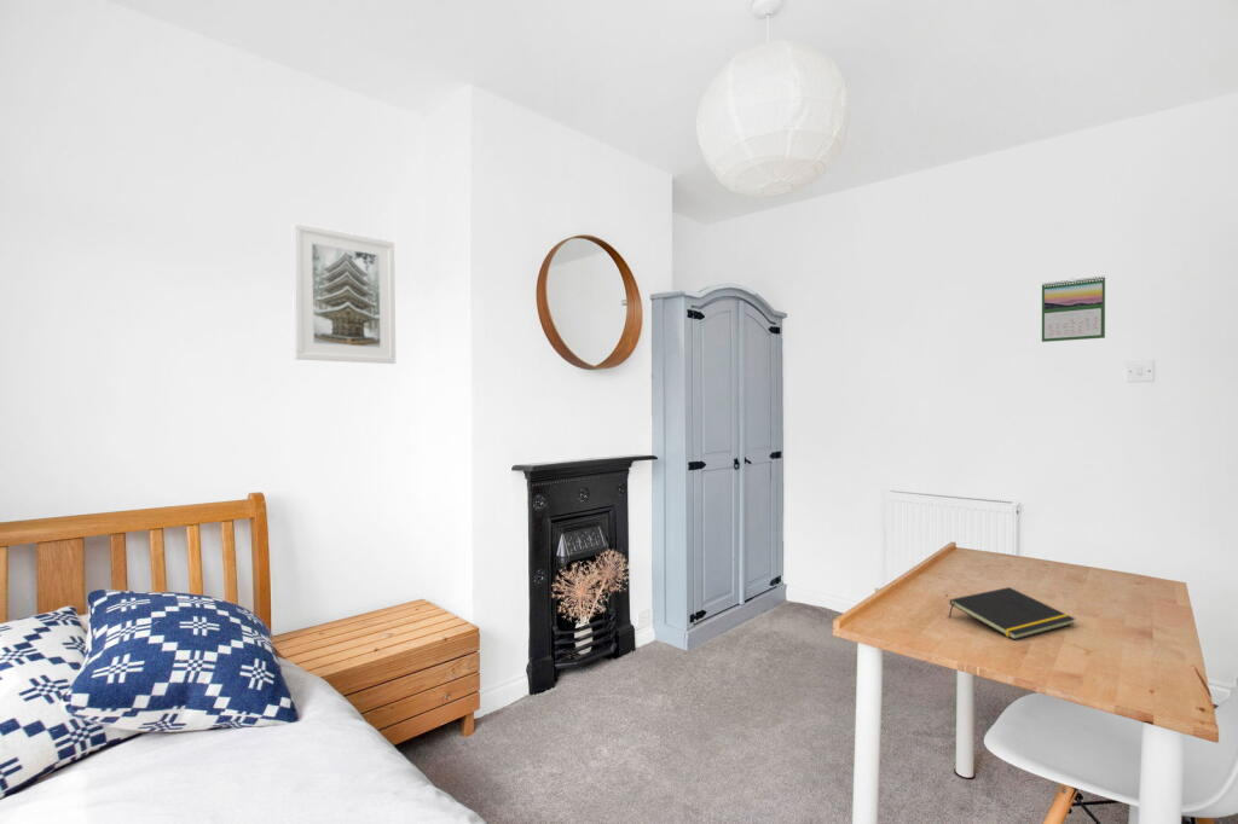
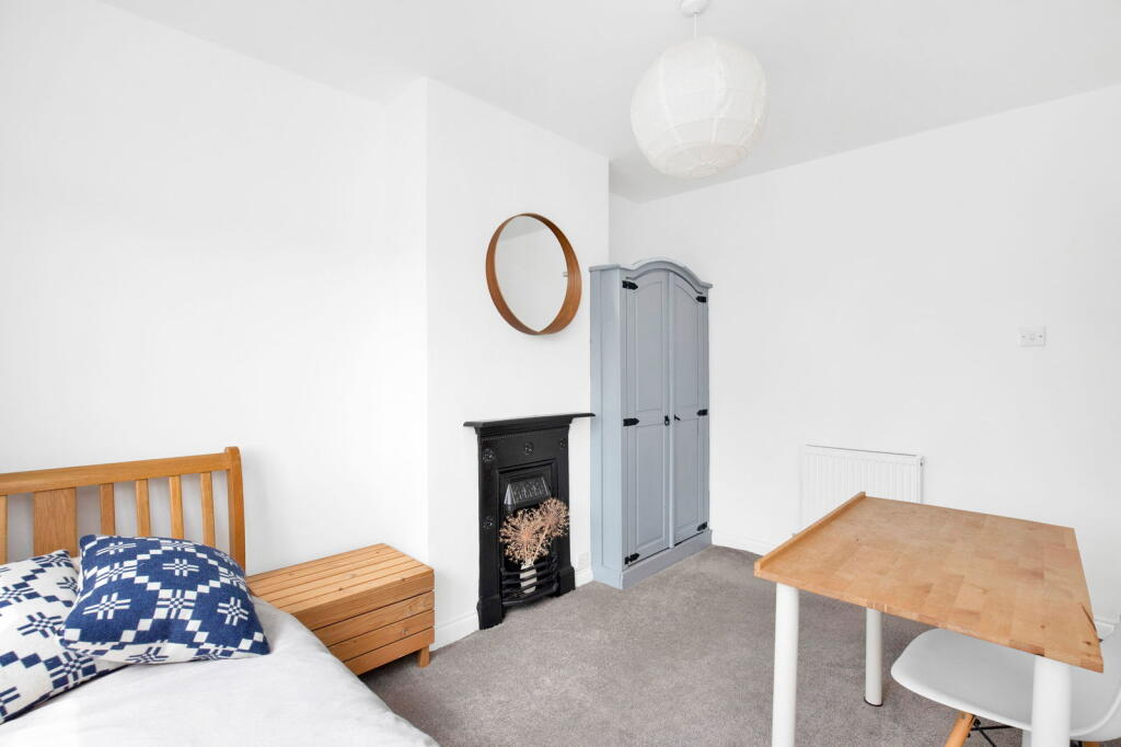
- notepad [948,586,1076,640]
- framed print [291,221,397,365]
- calendar [1041,274,1106,343]
